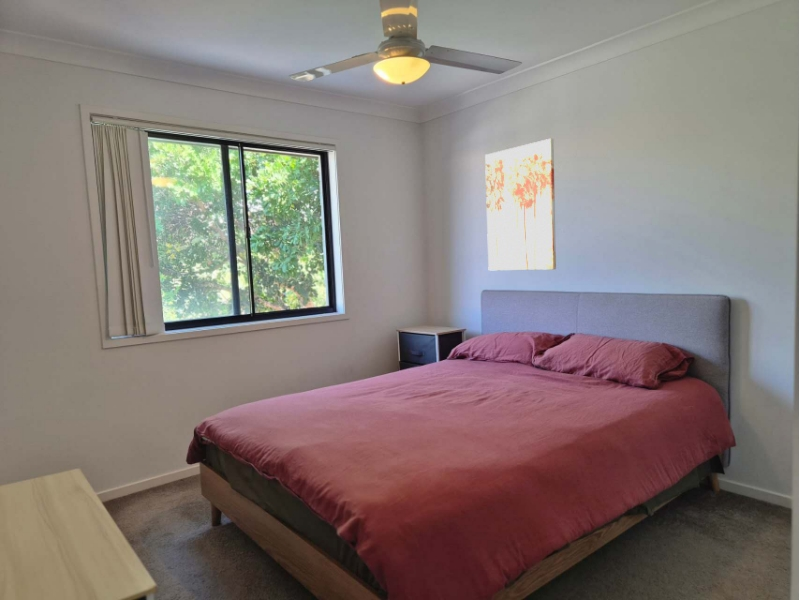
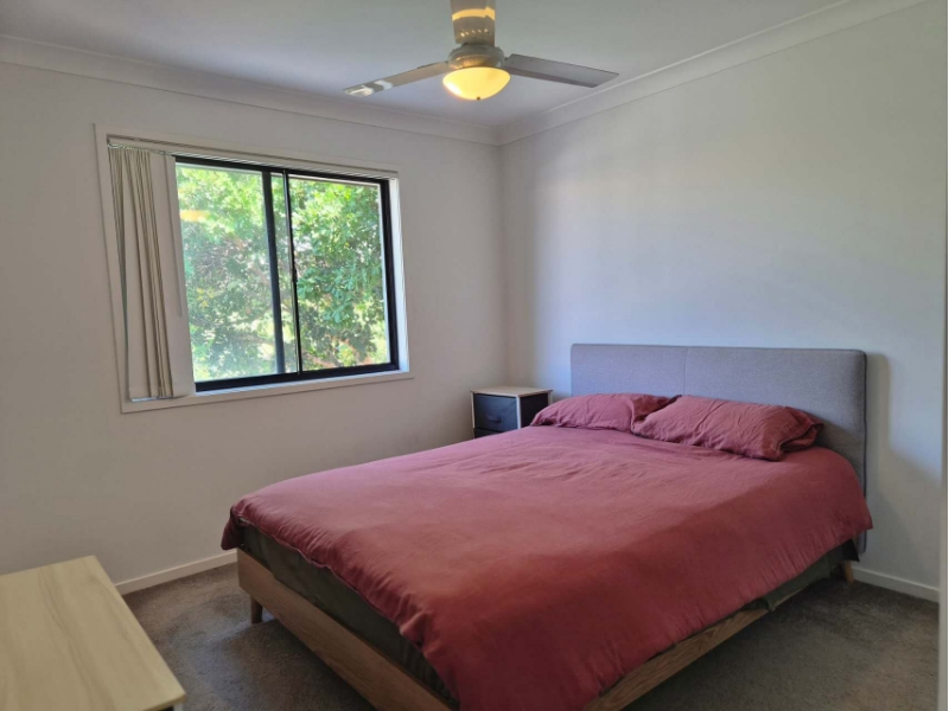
- wall art [484,138,557,272]
